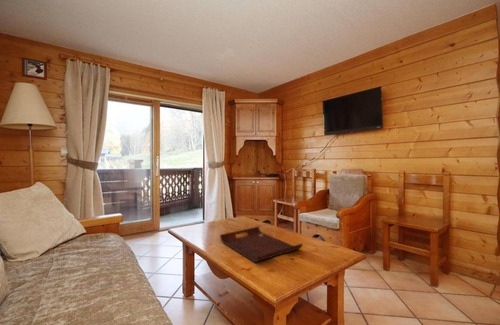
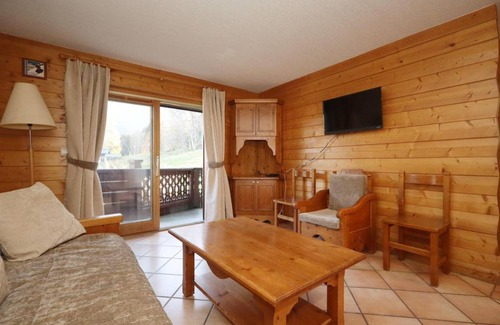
- serving tray [219,226,303,263]
